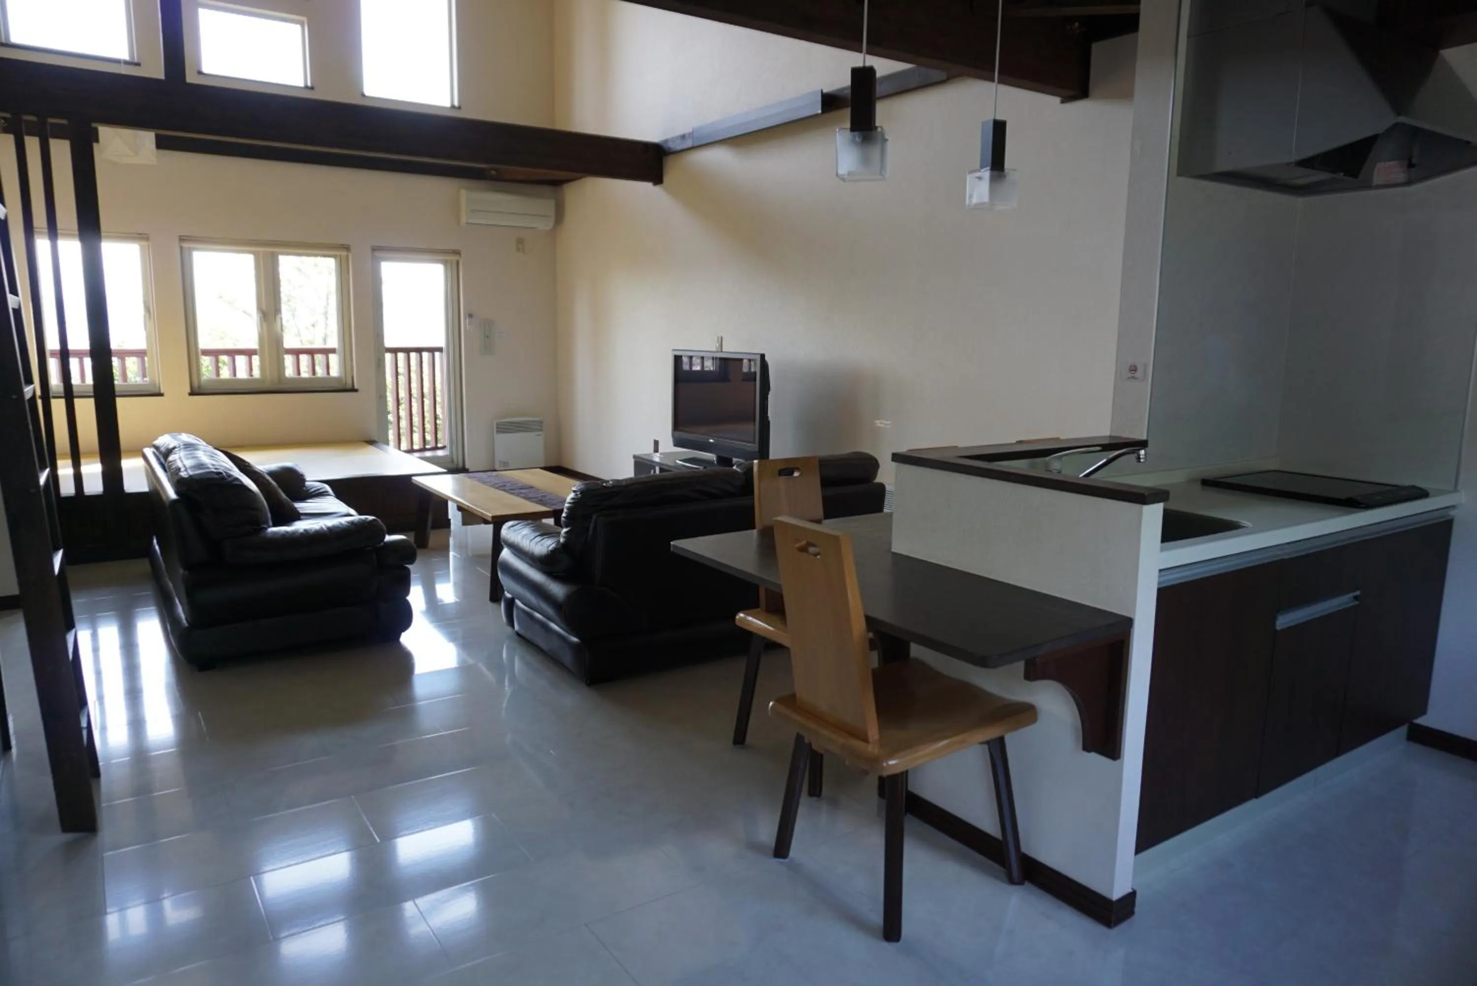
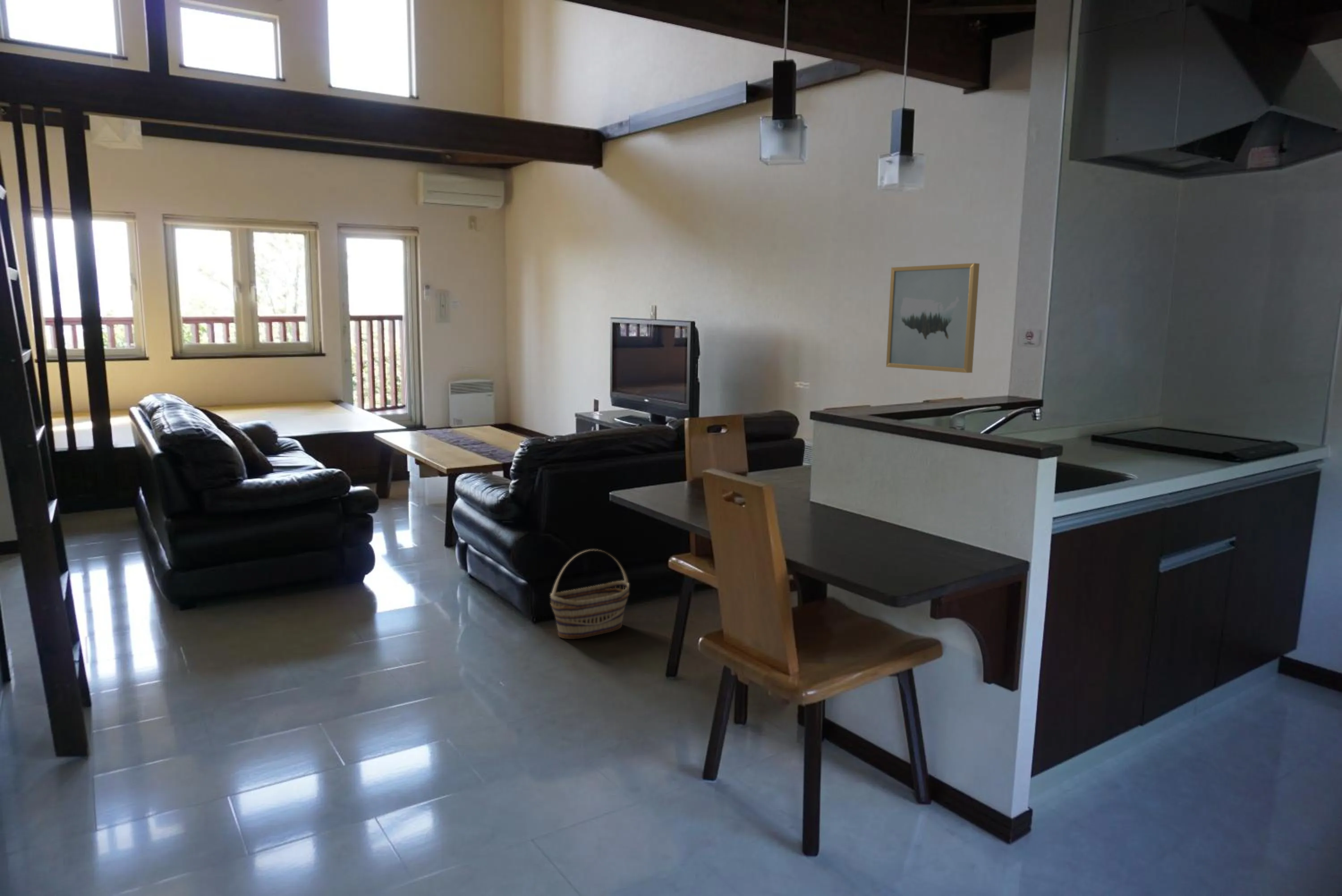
+ wall art [886,262,980,373]
+ basket [550,549,630,639]
